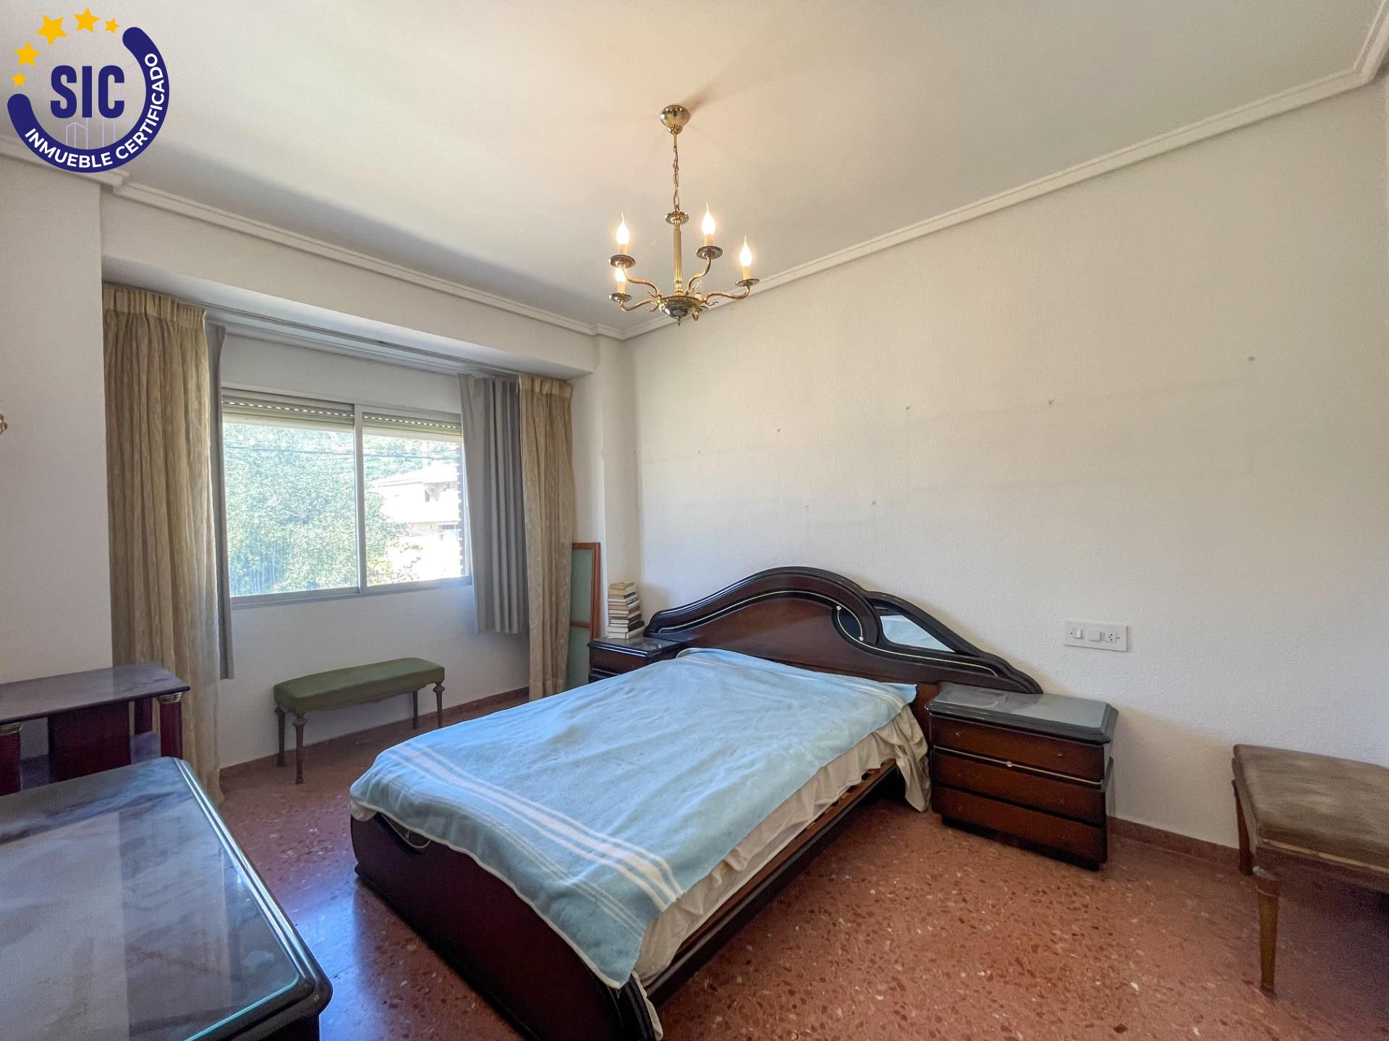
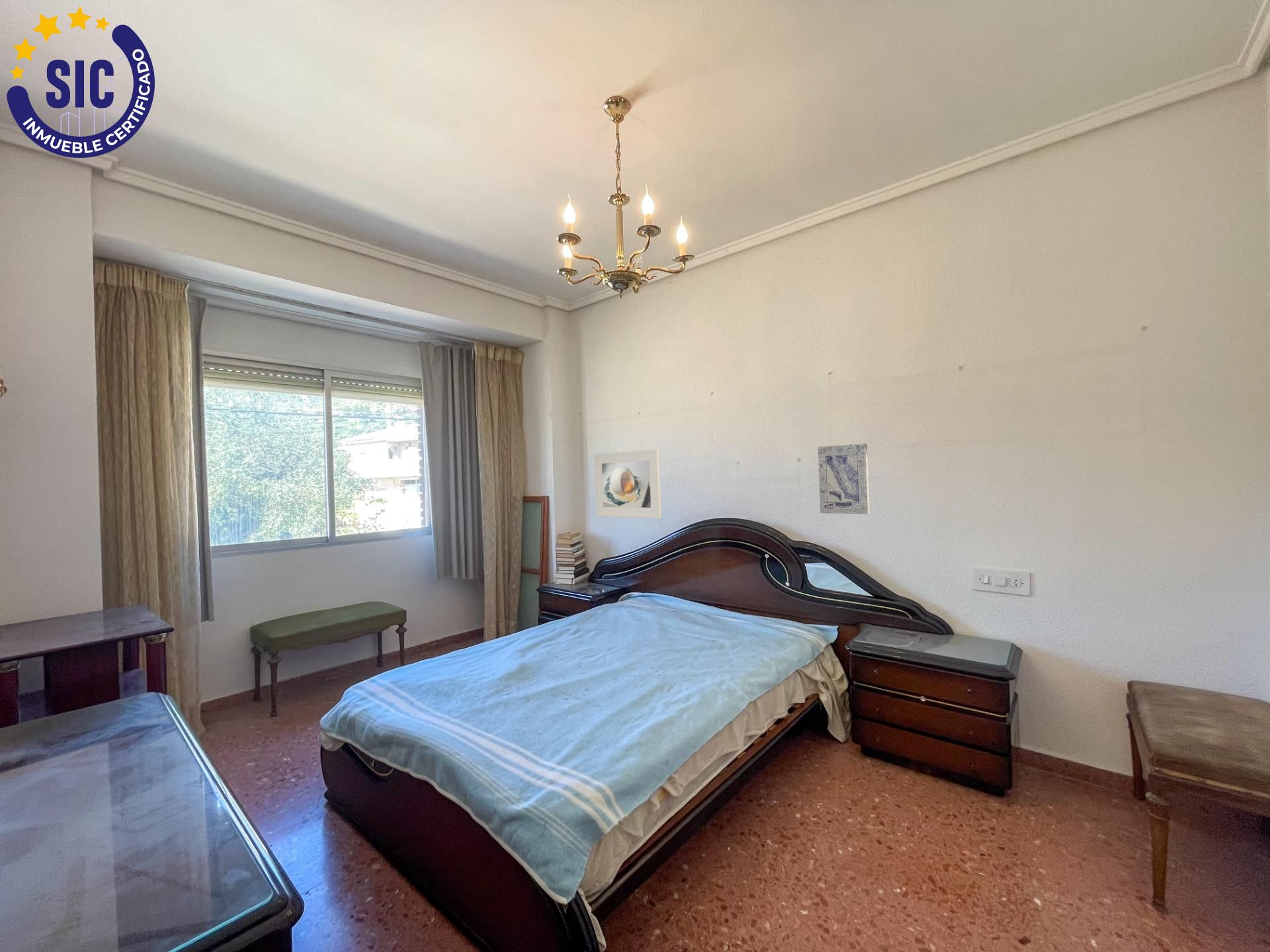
+ wall art [818,443,870,515]
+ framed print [593,449,662,520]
